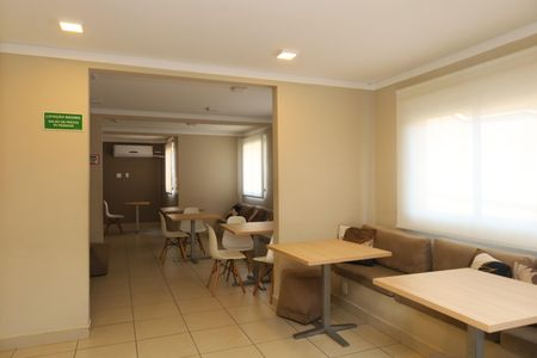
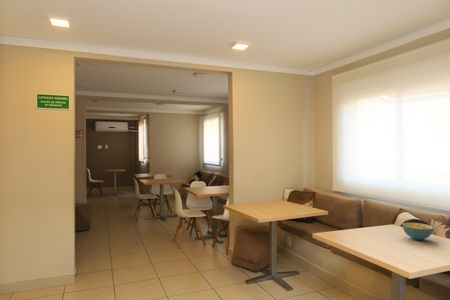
+ cereal bowl [402,222,434,241]
